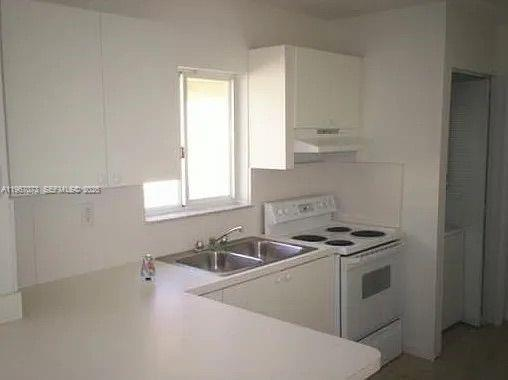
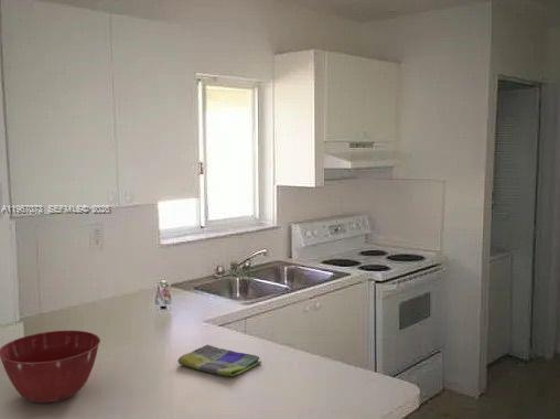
+ mixing bowl [0,330,101,405]
+ dish towel [176,344,262,377]
